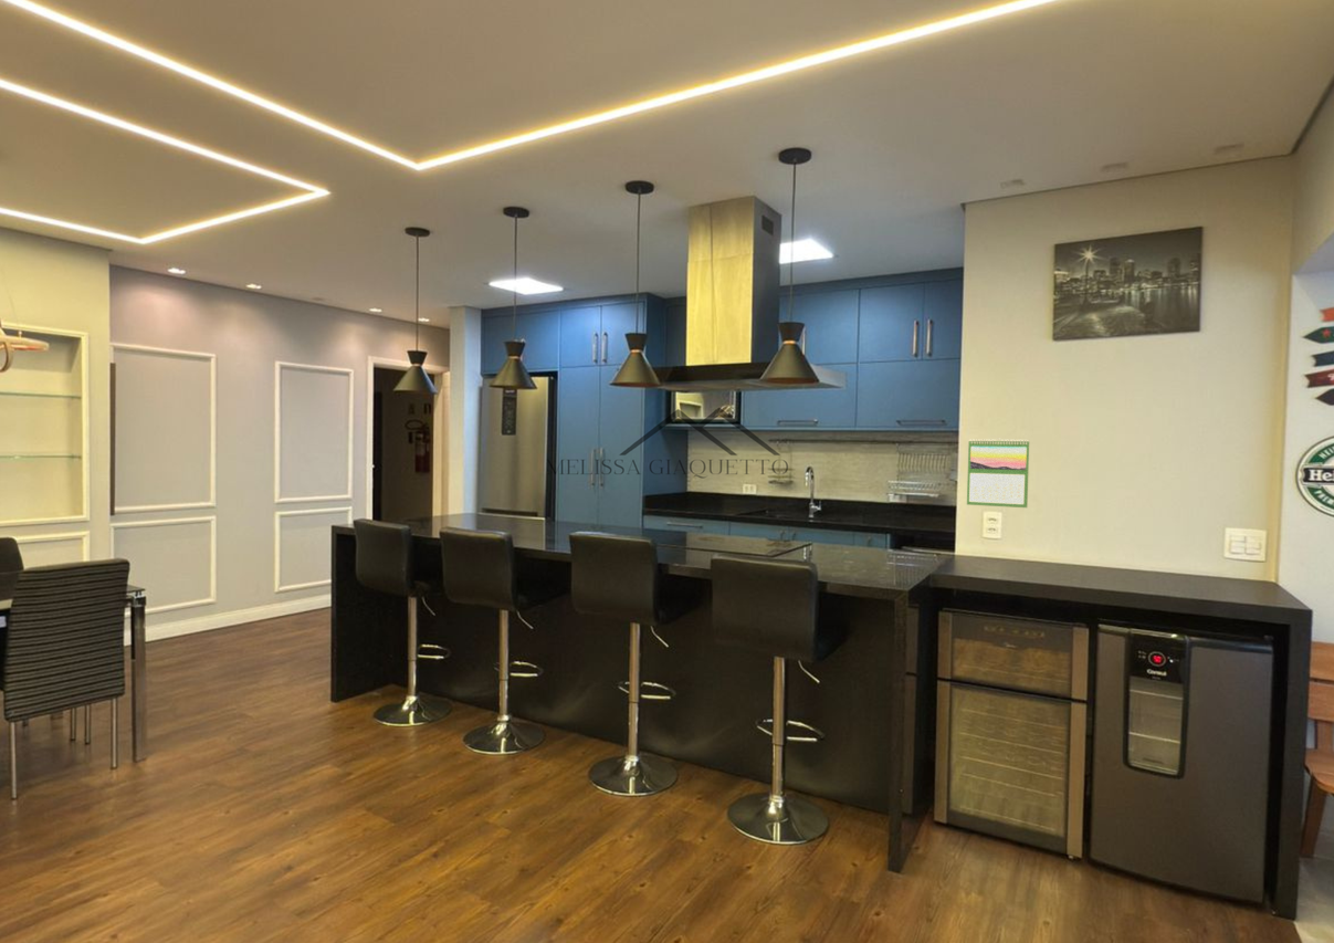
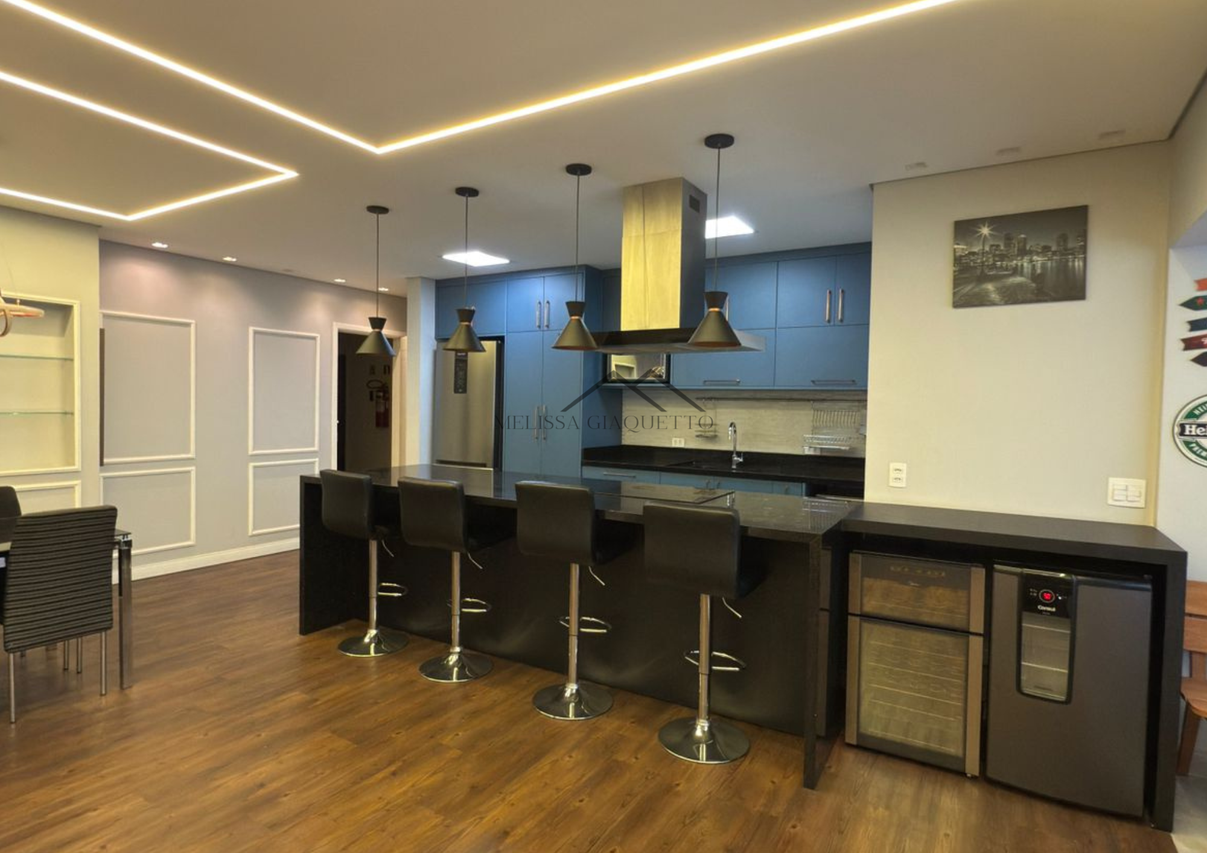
- calendar [966,437,1030,509]
